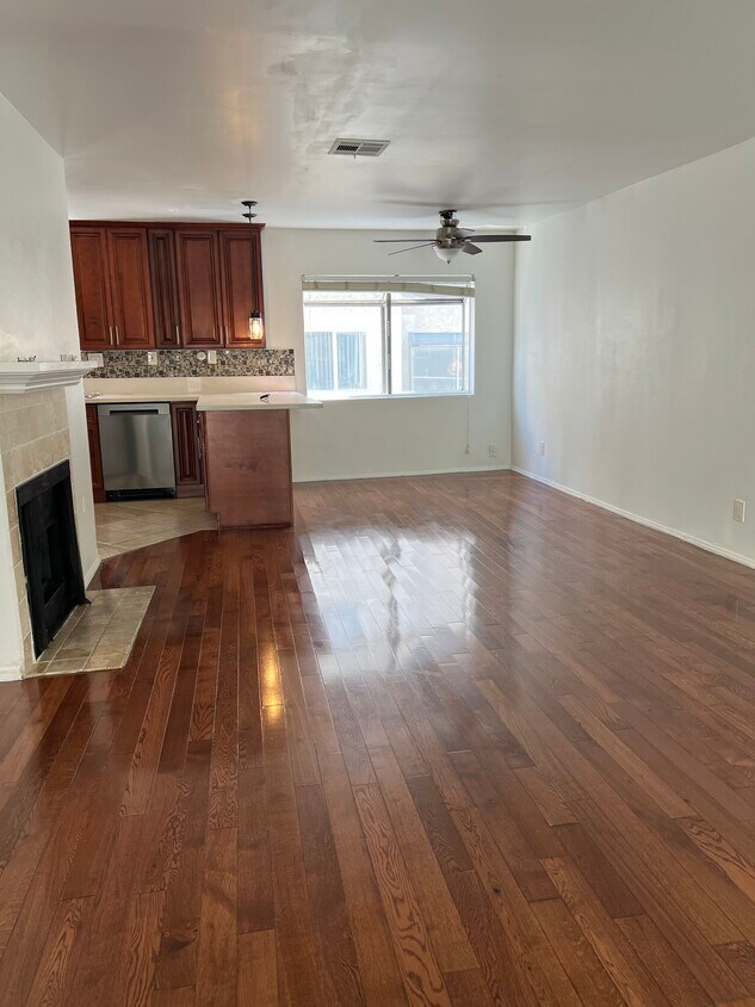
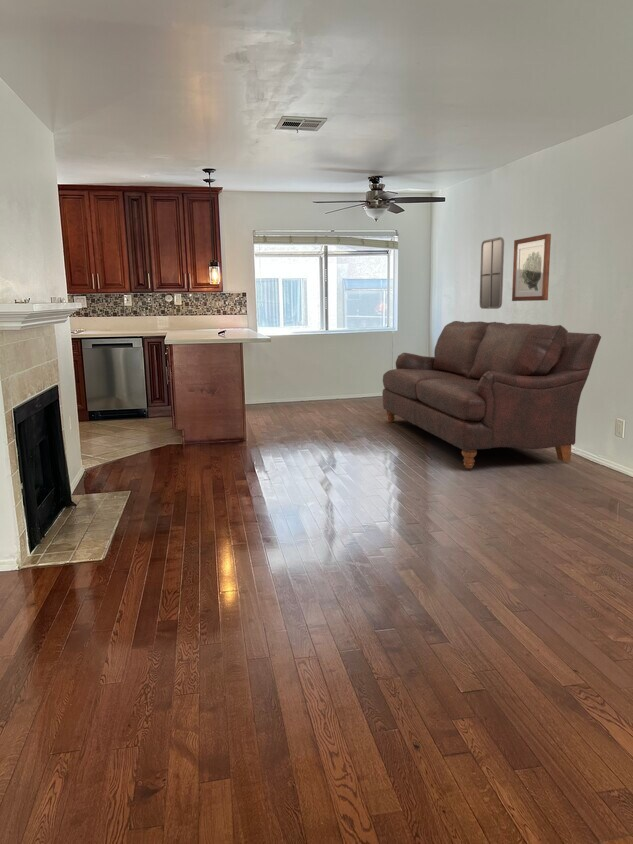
+ sofa [381,320,602,469]
+ wall art [511,233,552,302]
+ home mirror [479,236,505,310]
